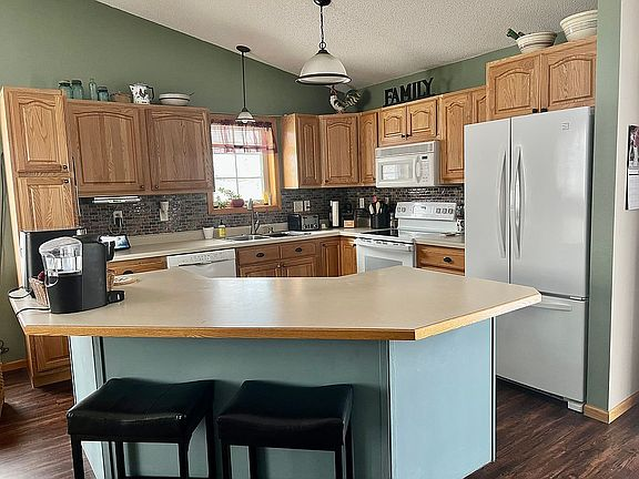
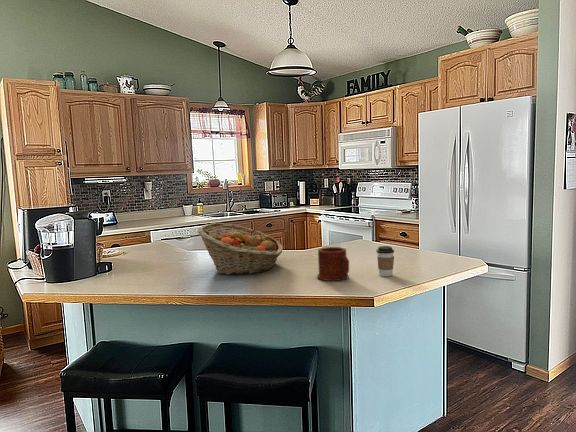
+ mug [316,246,350,282]
+ fruit basket [197,222,283,276]
+ coffee cup [375,245,395,277]
